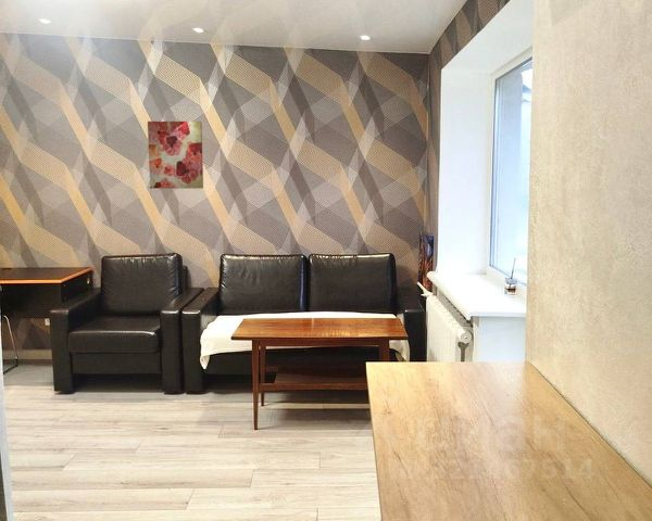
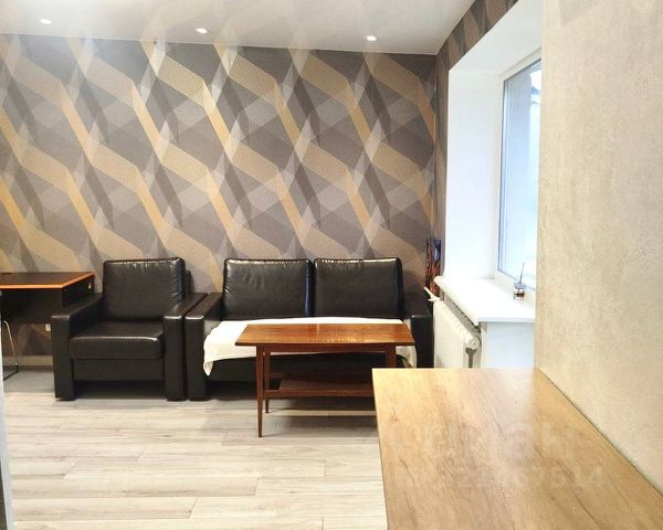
- wall art [147,120,204,190]
